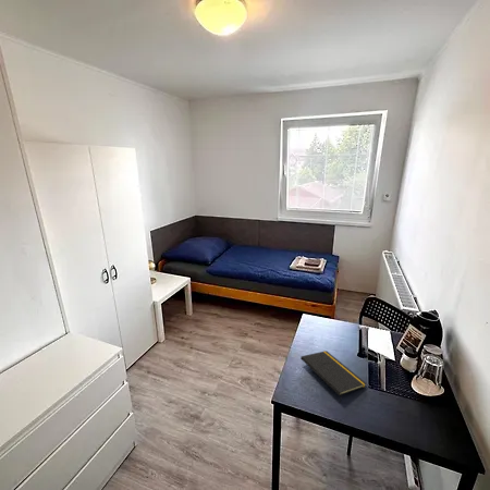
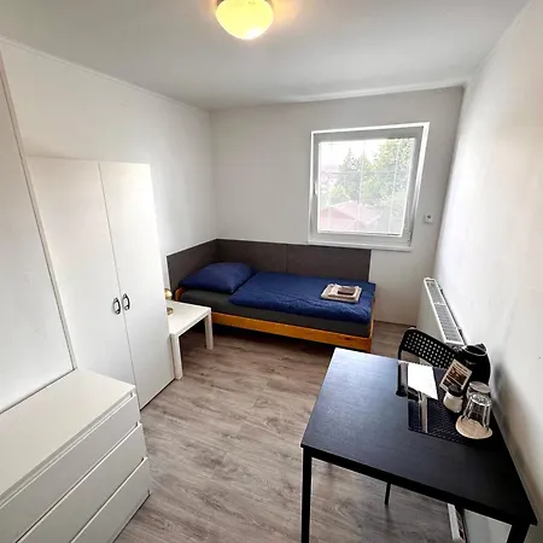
- notepad [299,350,368,404]
